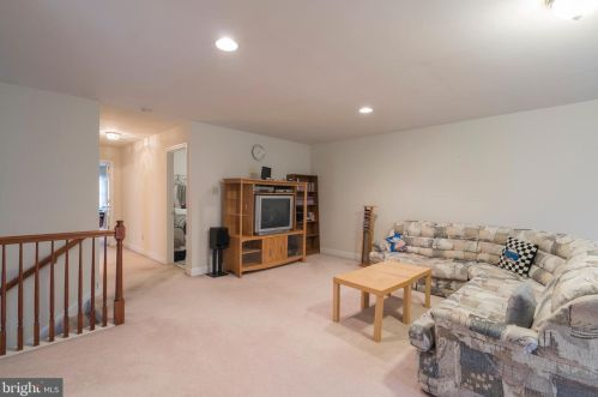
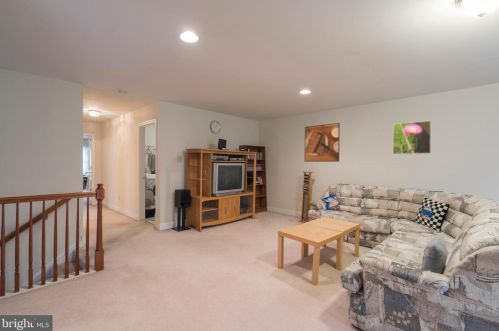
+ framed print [392,120,432,155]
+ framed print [304,122,341,163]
